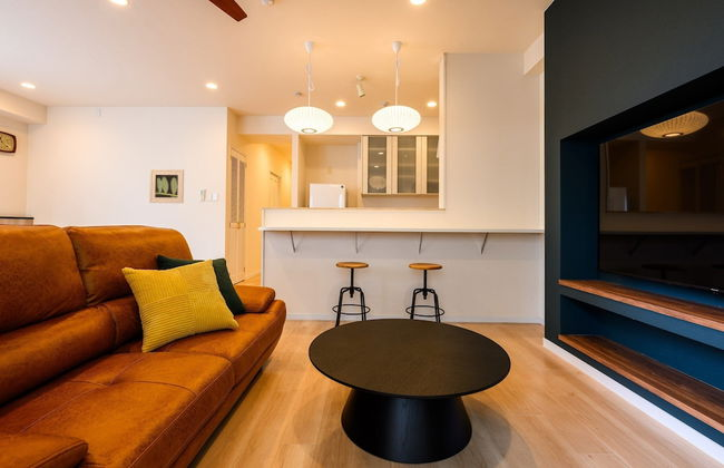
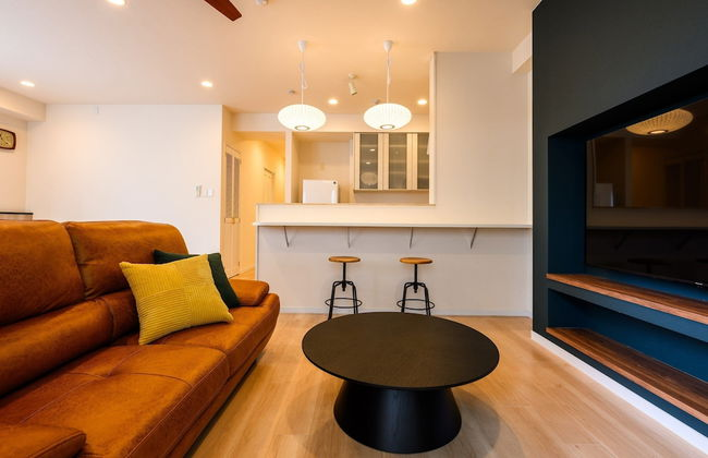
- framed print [148,168,185,204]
